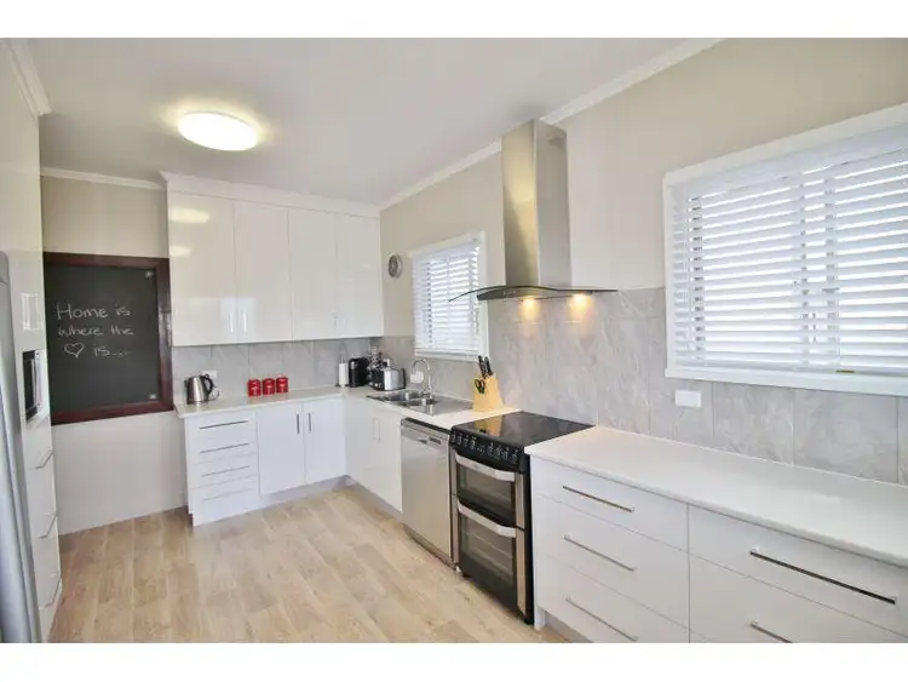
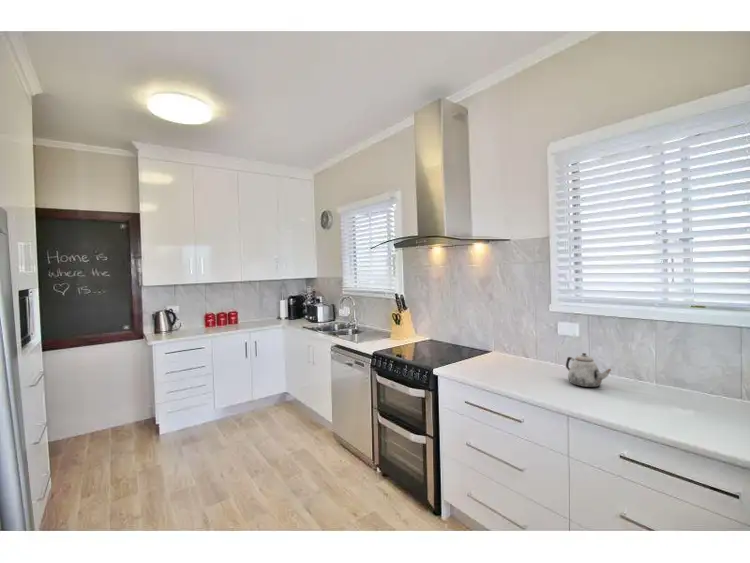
+ teapot [565,352,612,388]
